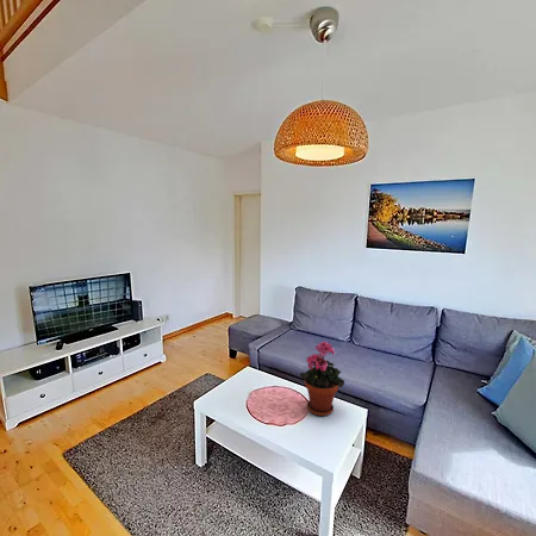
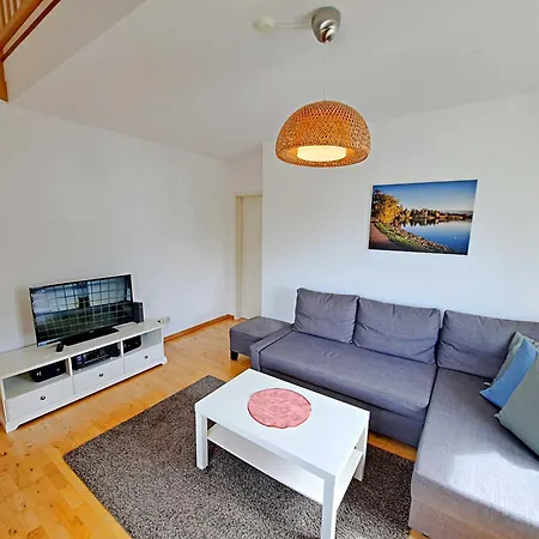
- potted plant [299,341,345,417]
